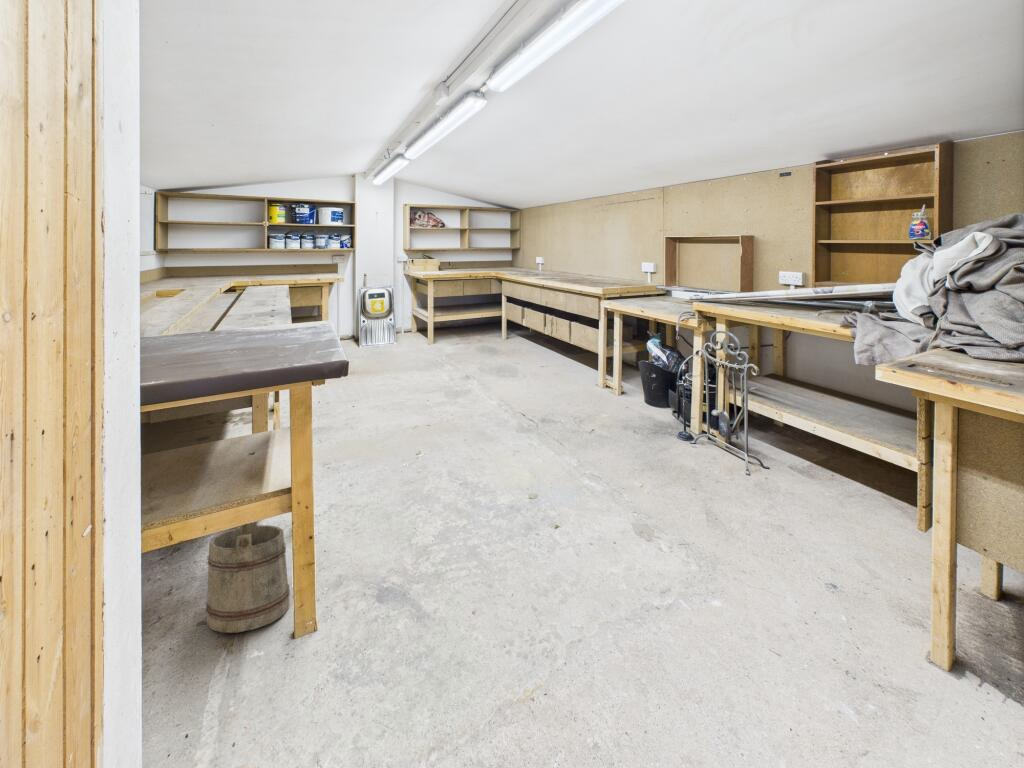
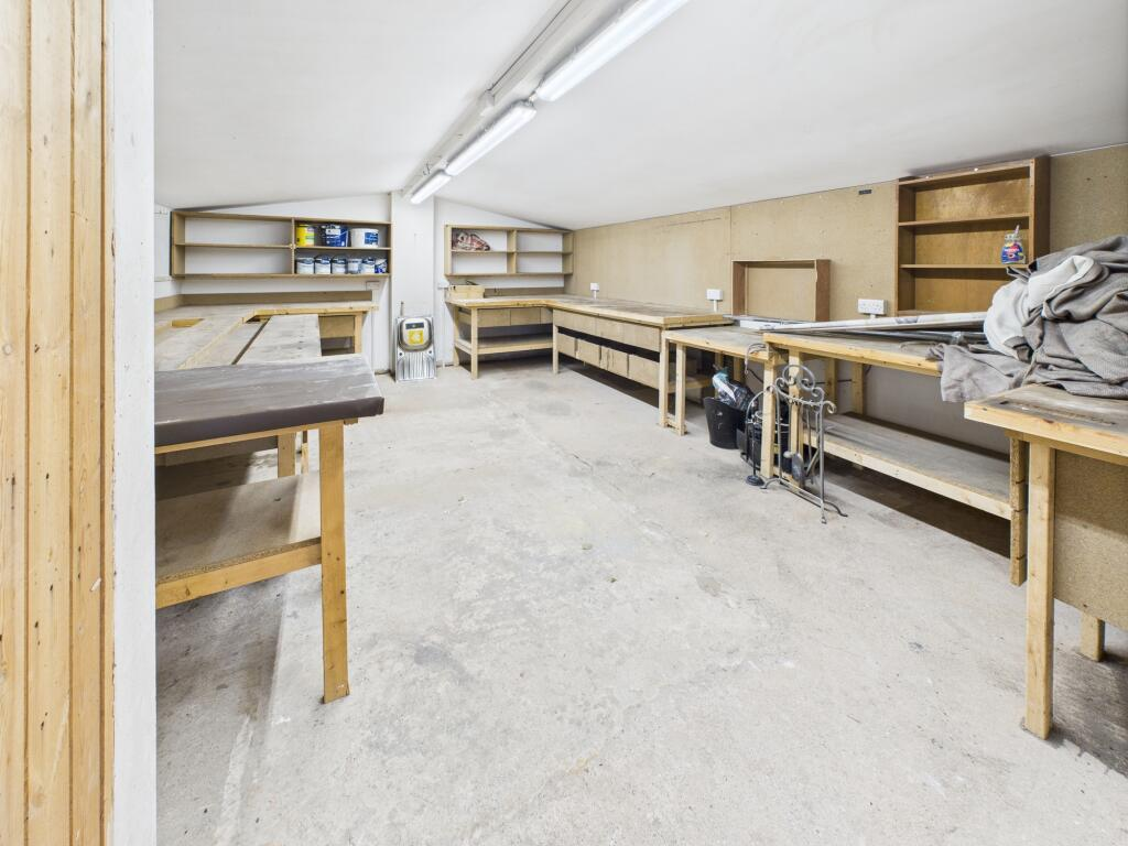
- bucket [204,521,291,633]
